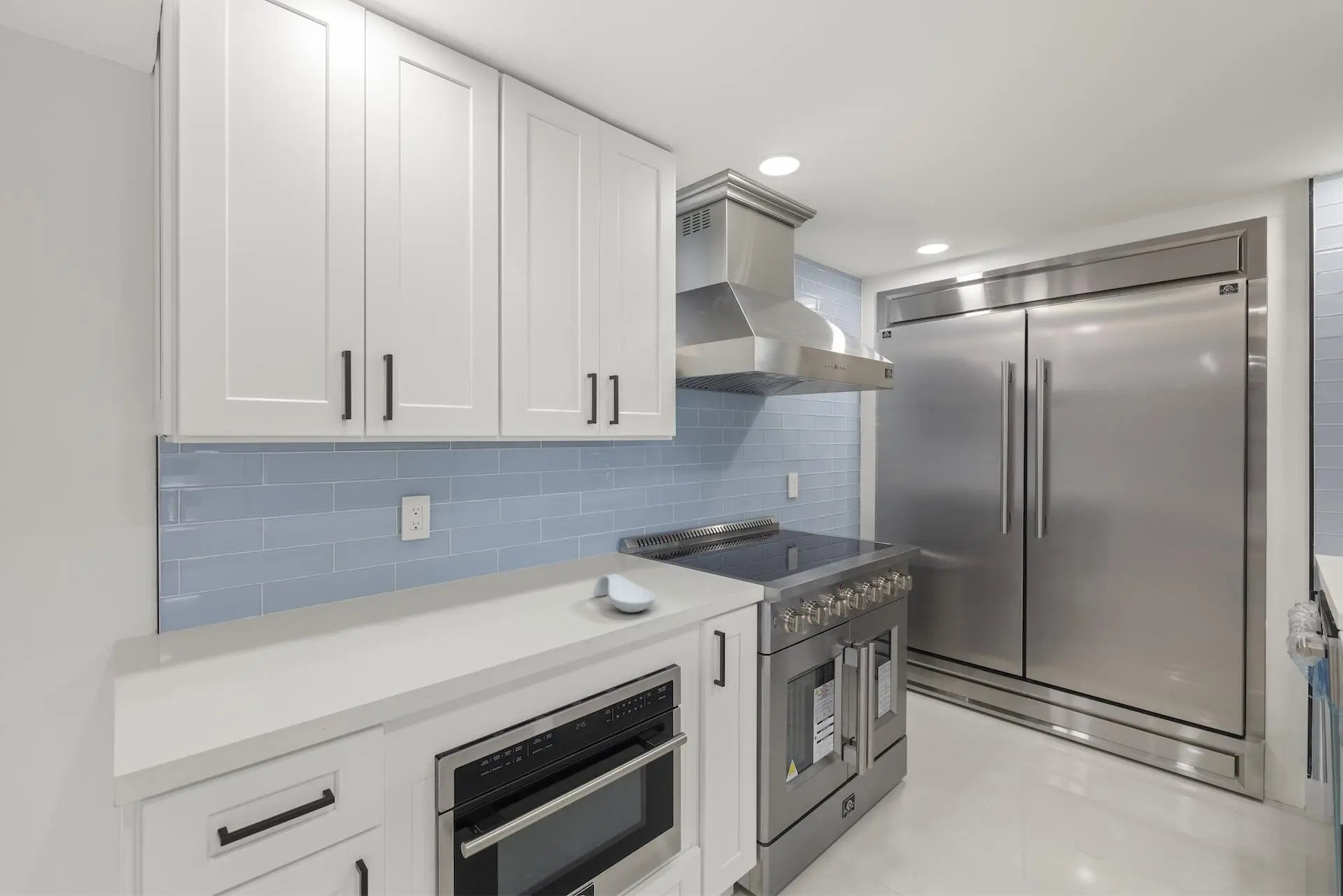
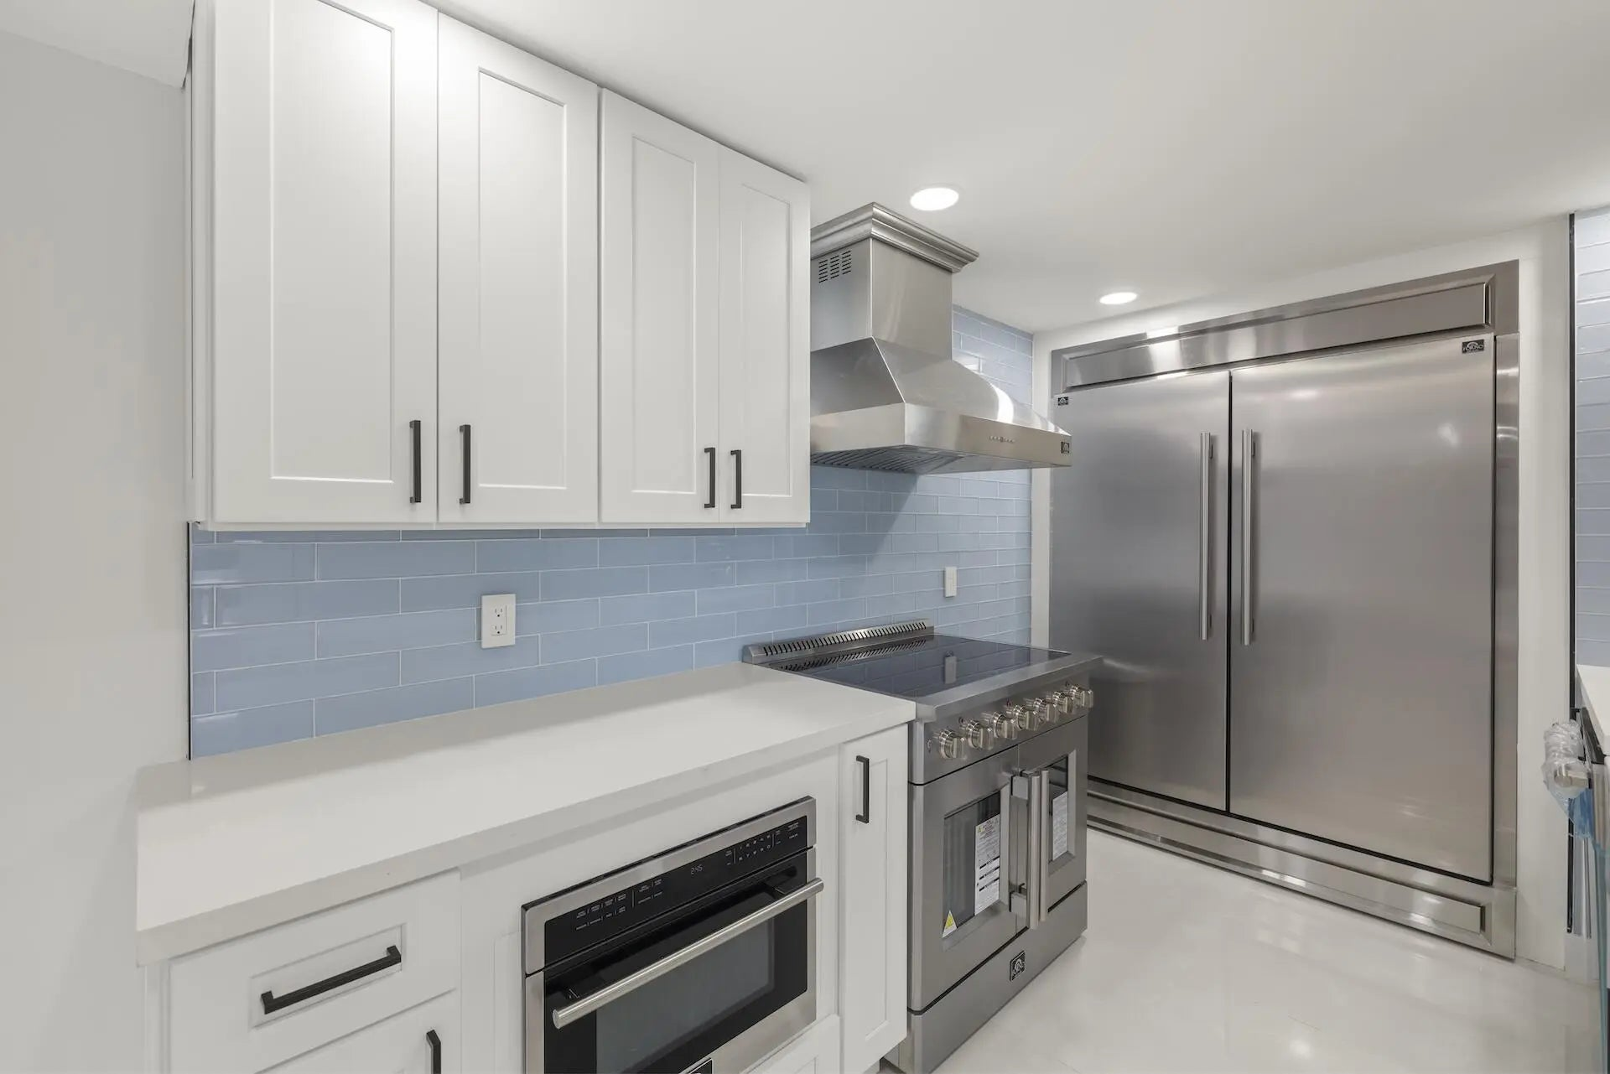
- spoon rest [593,573,656,613]
